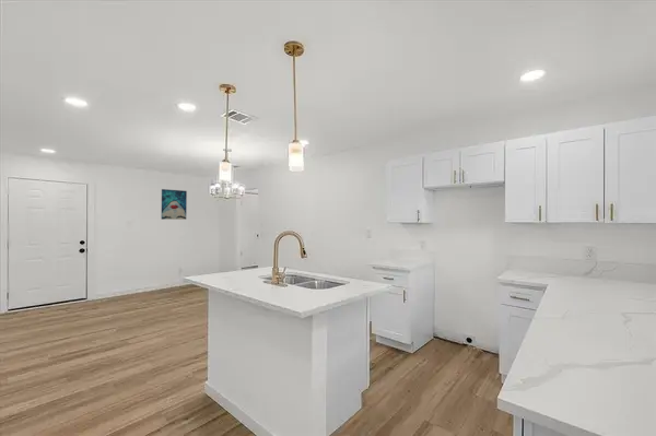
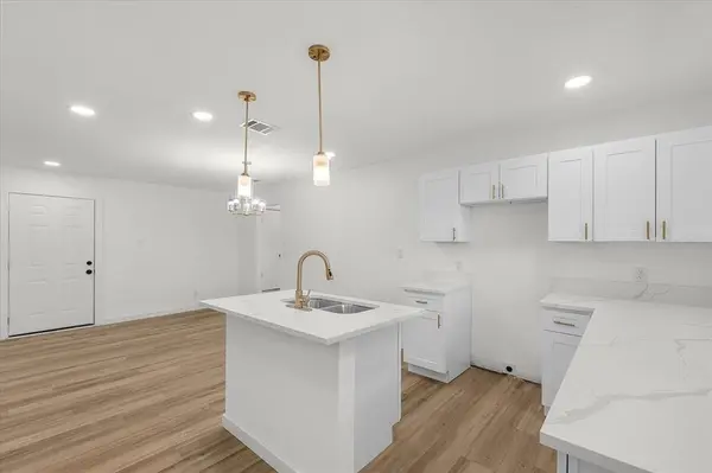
- wall art [161,188,188,221]
